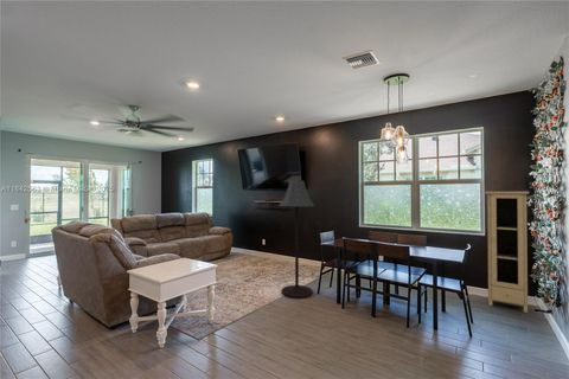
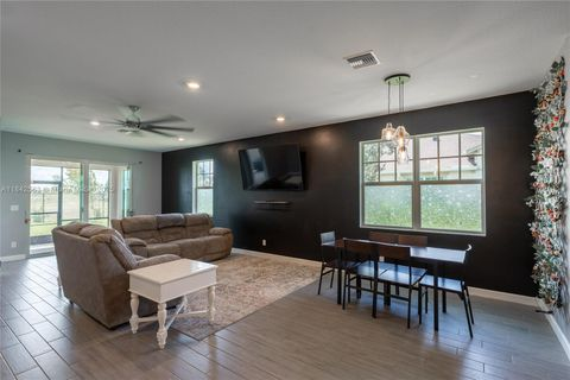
- cupboard [485,191,530,314]
- floor lamp [277,180,315,300]
